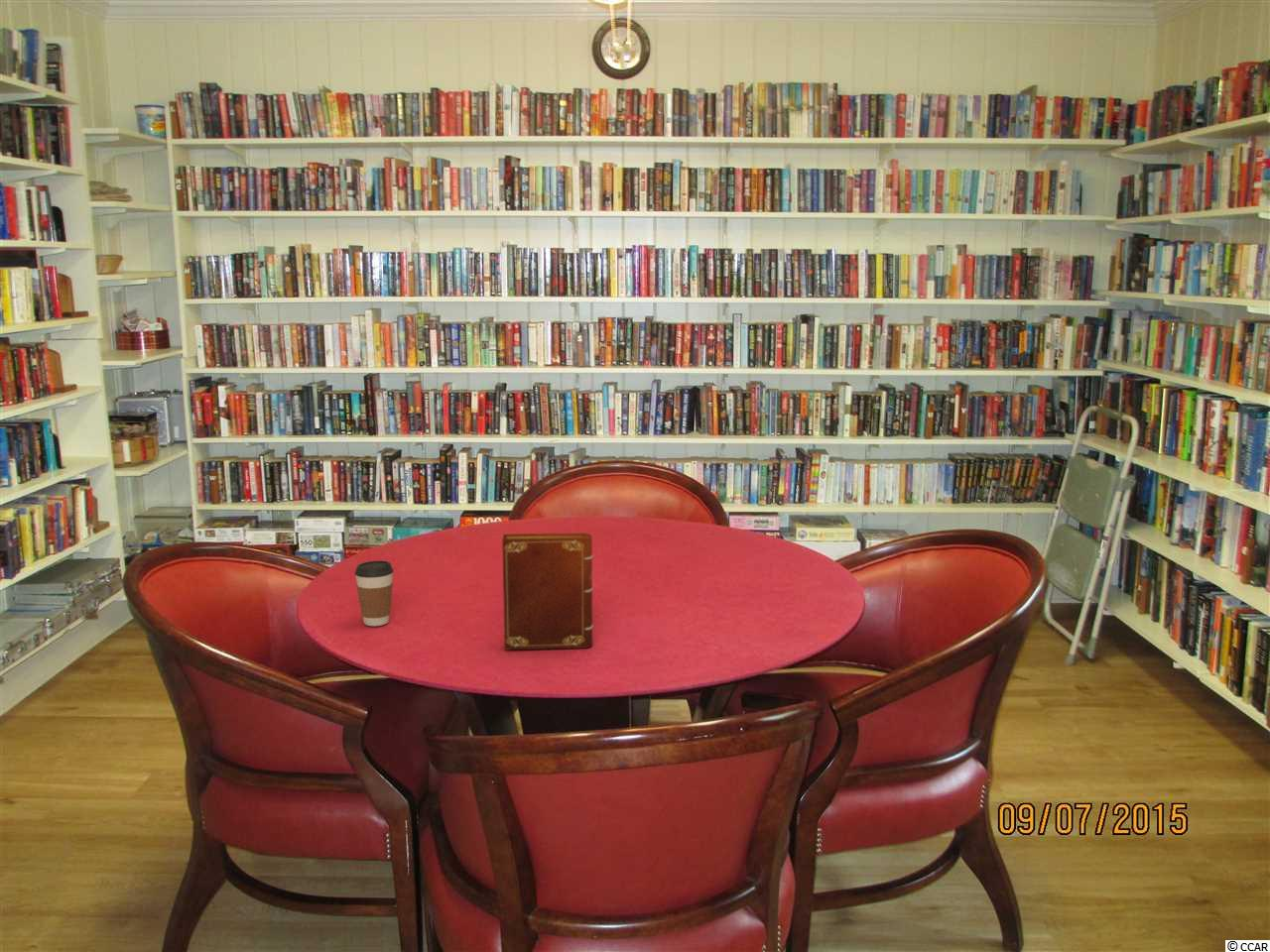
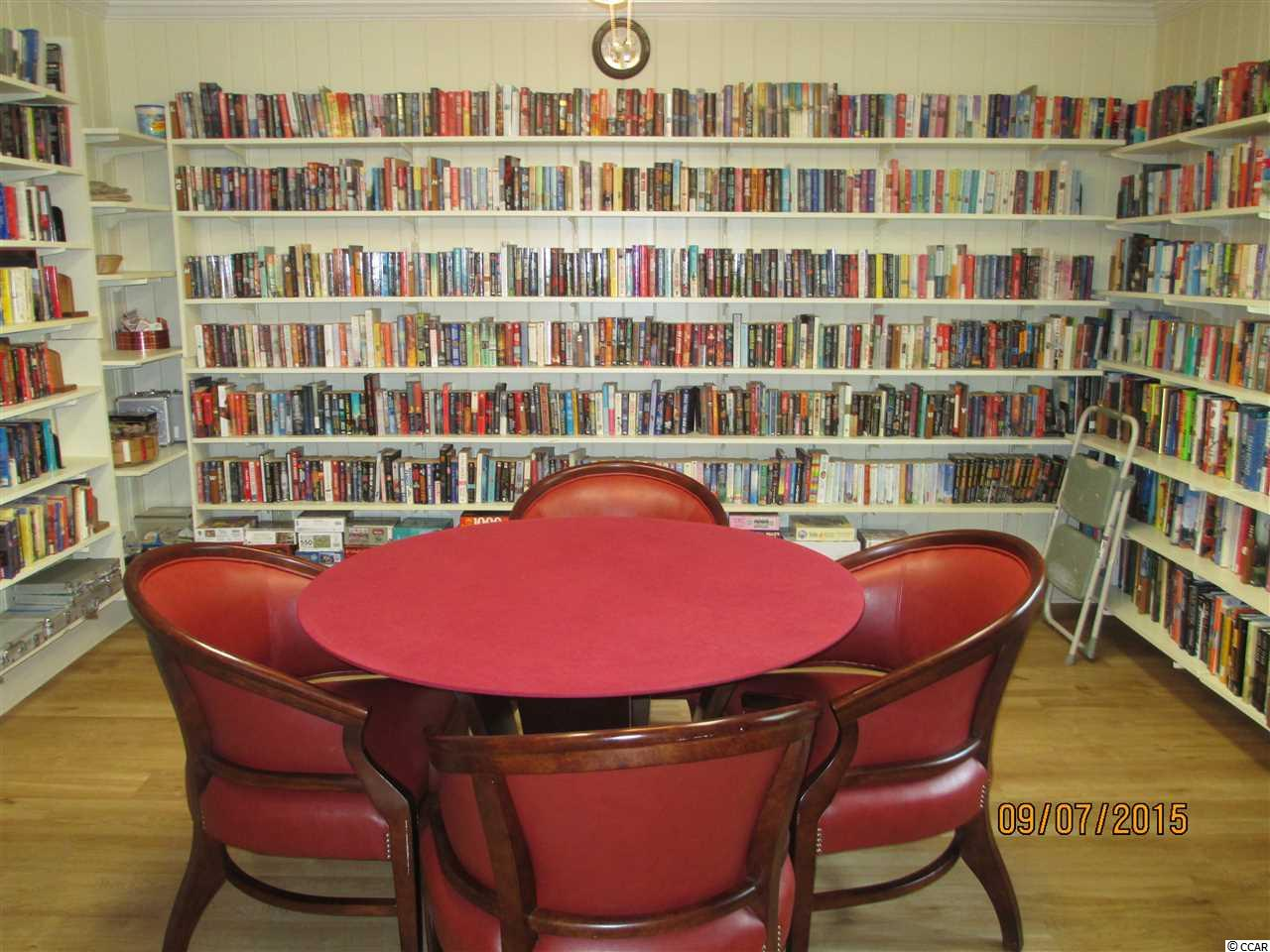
- book [501,532,594,651]
- coffee cup [353,560,394,627]
